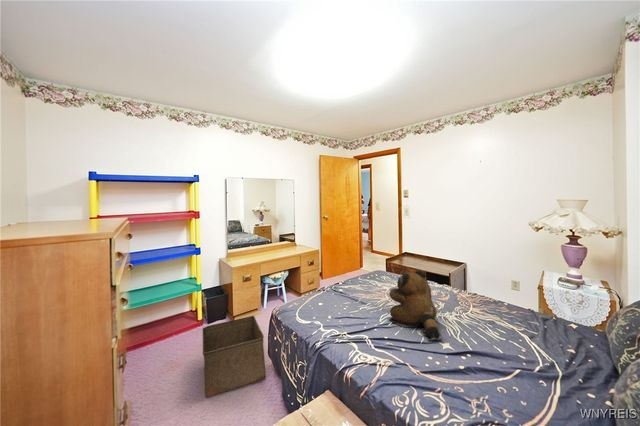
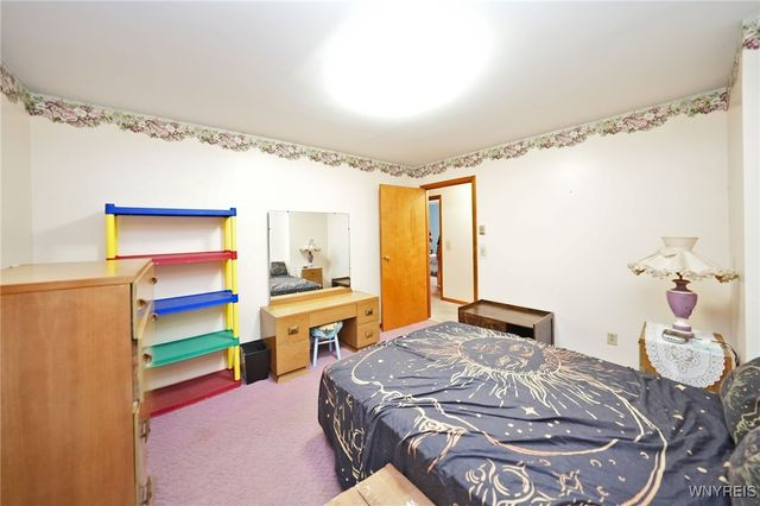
- storage bin [202,315,267,399]
- teddy bear [388,269,443,341]
